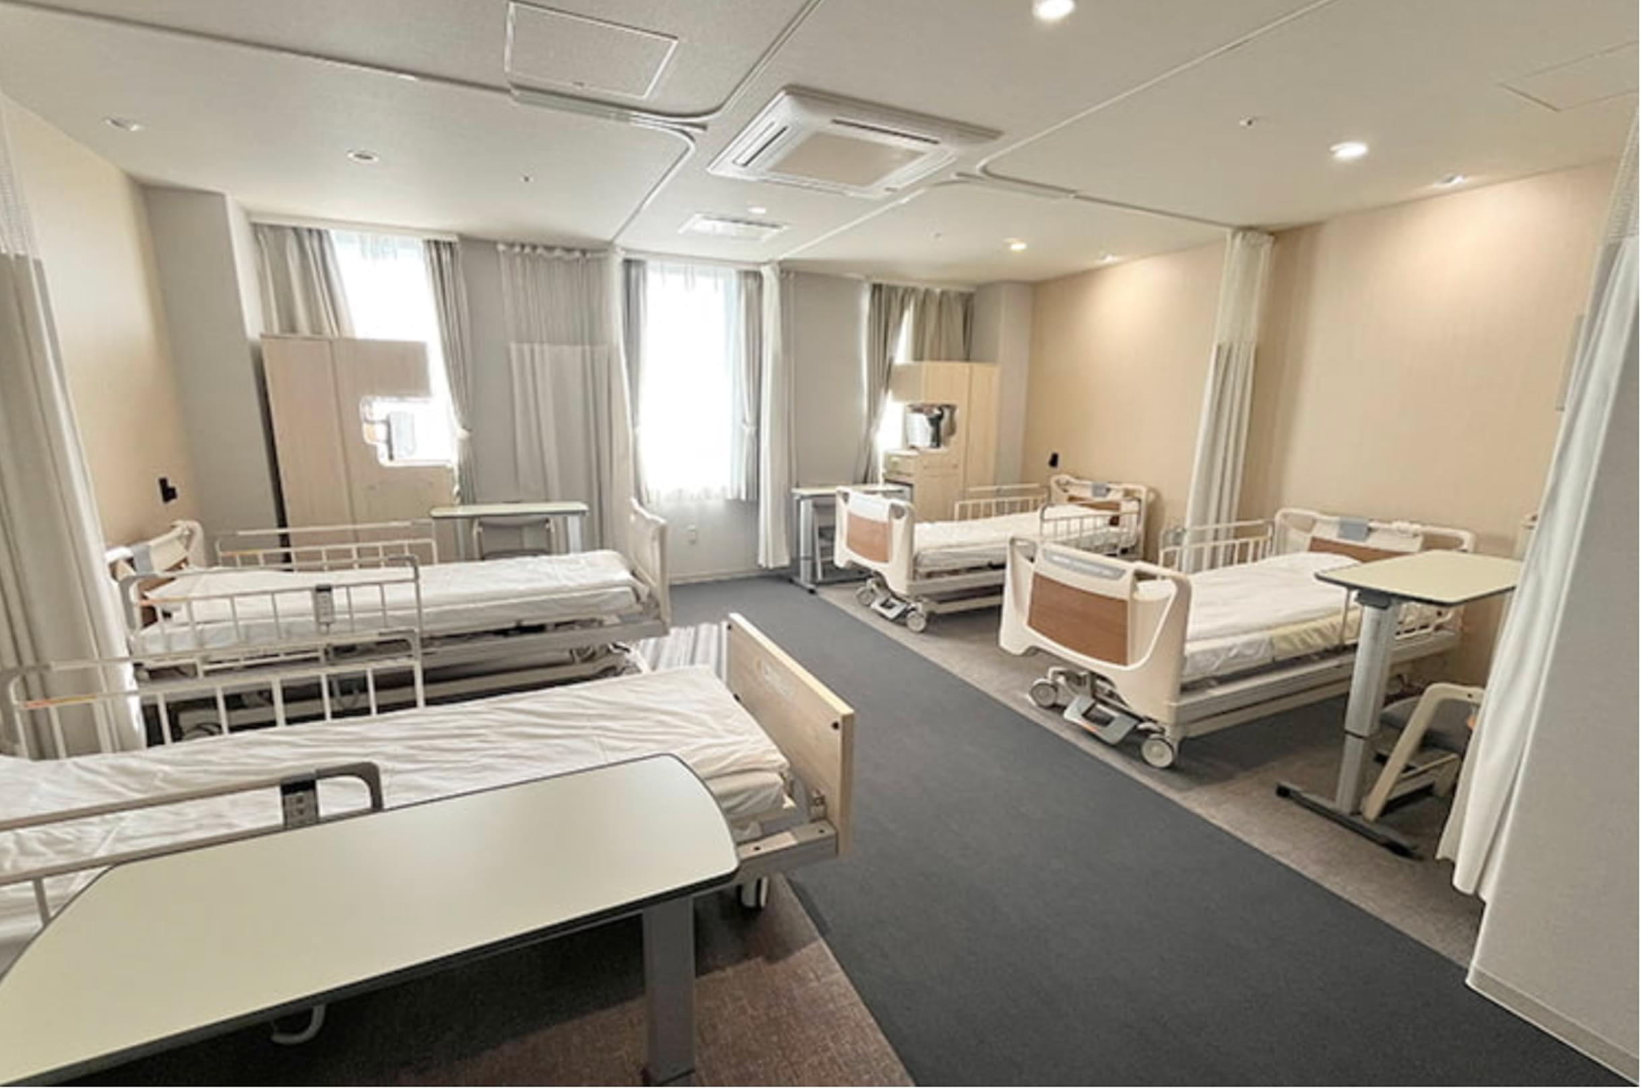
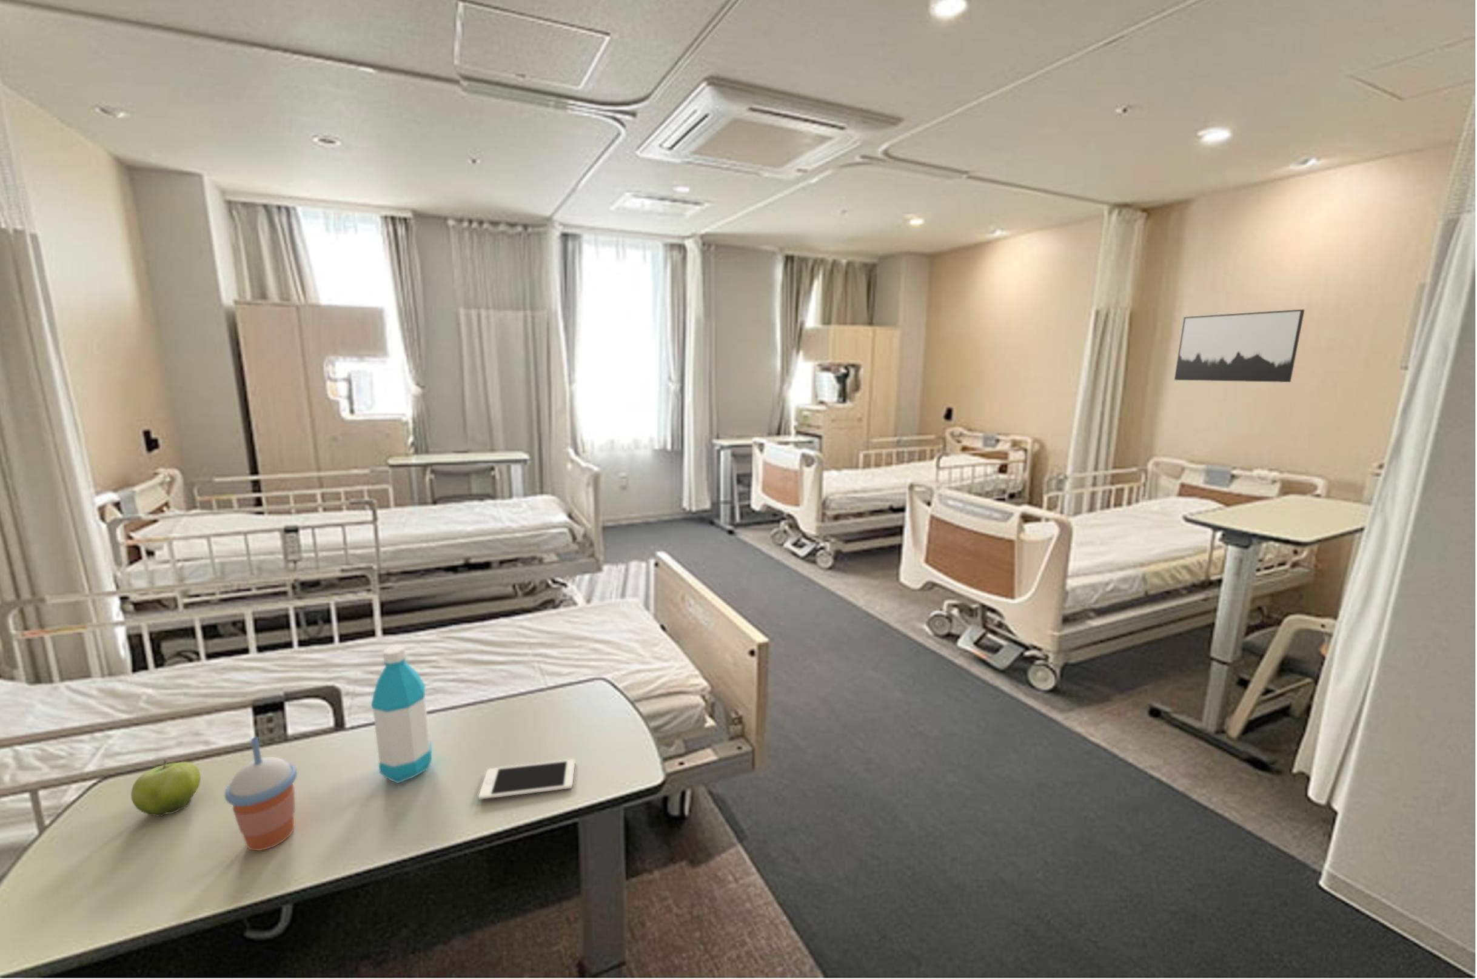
+ cell phone [478,758,575,800]
+ water bottle [371,645,432,783]
+ fruit [130,759,201,817]
+ wall art [1174,309,1305,382]
+ cup with straw [224,736,297,851]
